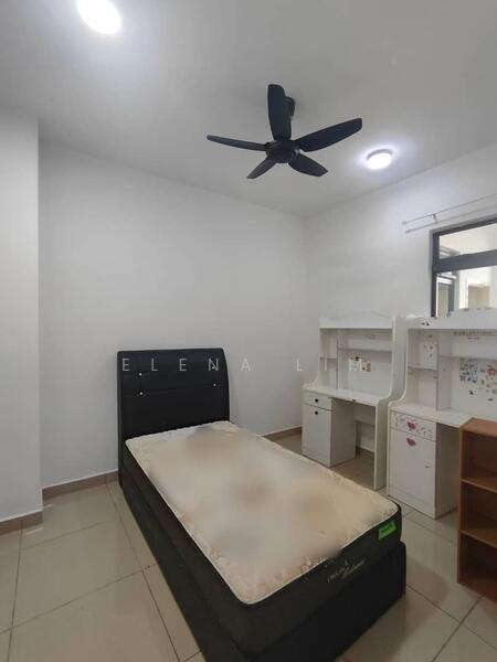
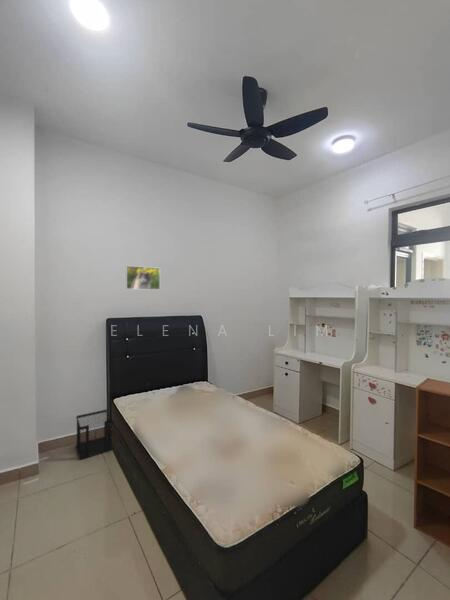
+ wastebasket [75,409,114,461]
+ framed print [125,265,161,291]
